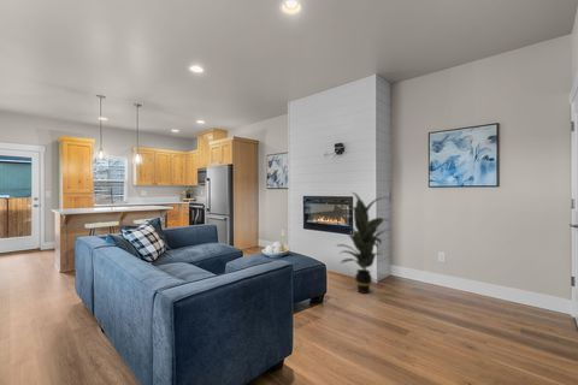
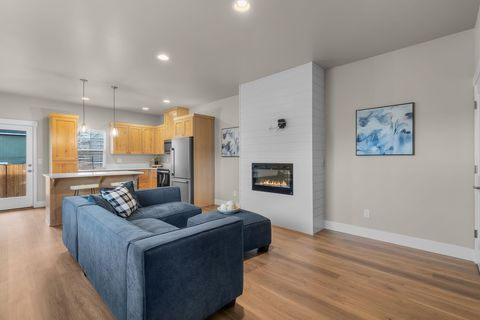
- indoor plant [328,191,391,295]
